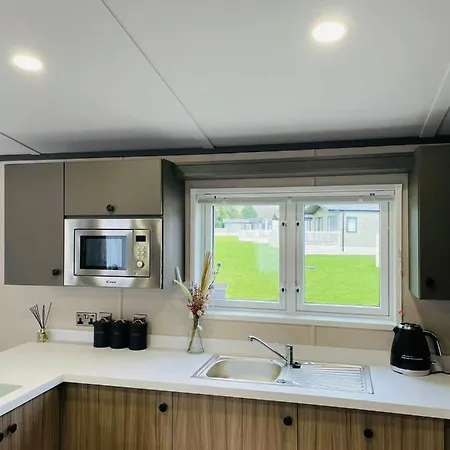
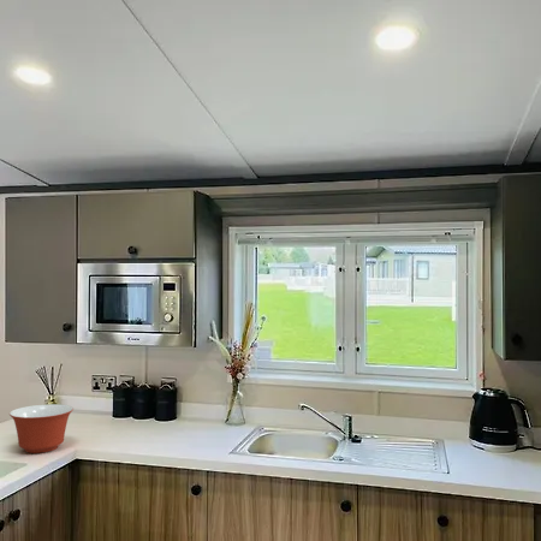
+ mixing bowl [8,403,75,454]
